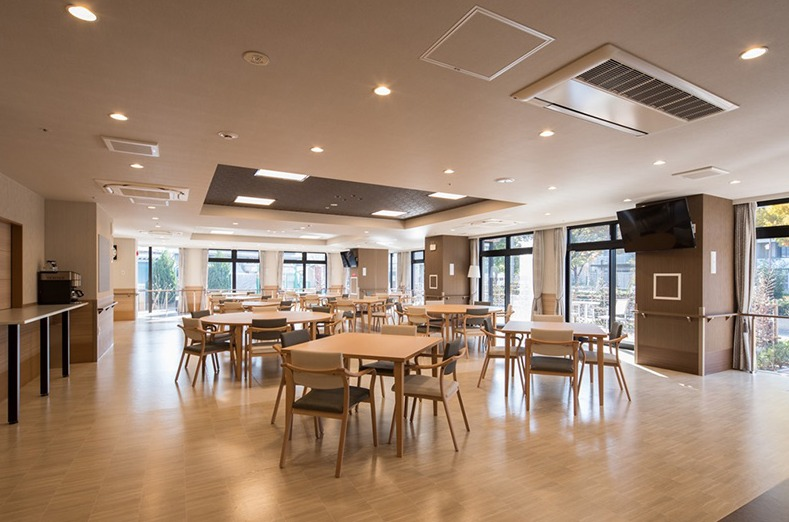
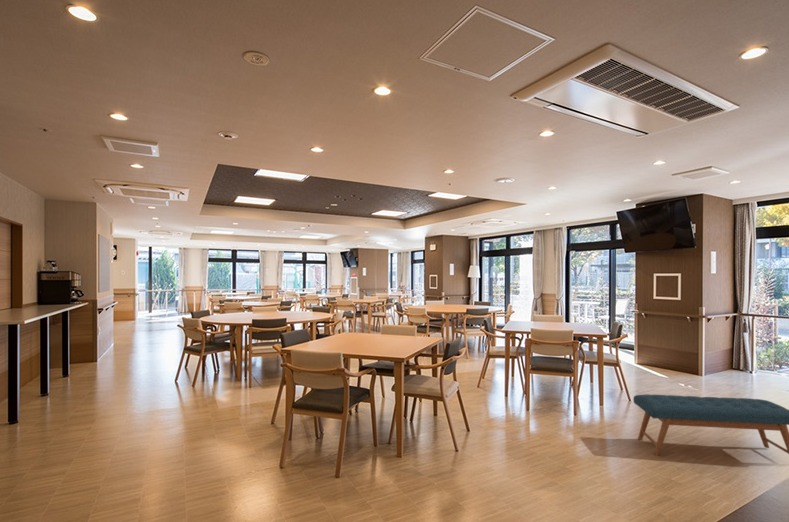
+ bench [632,394,789,457]
